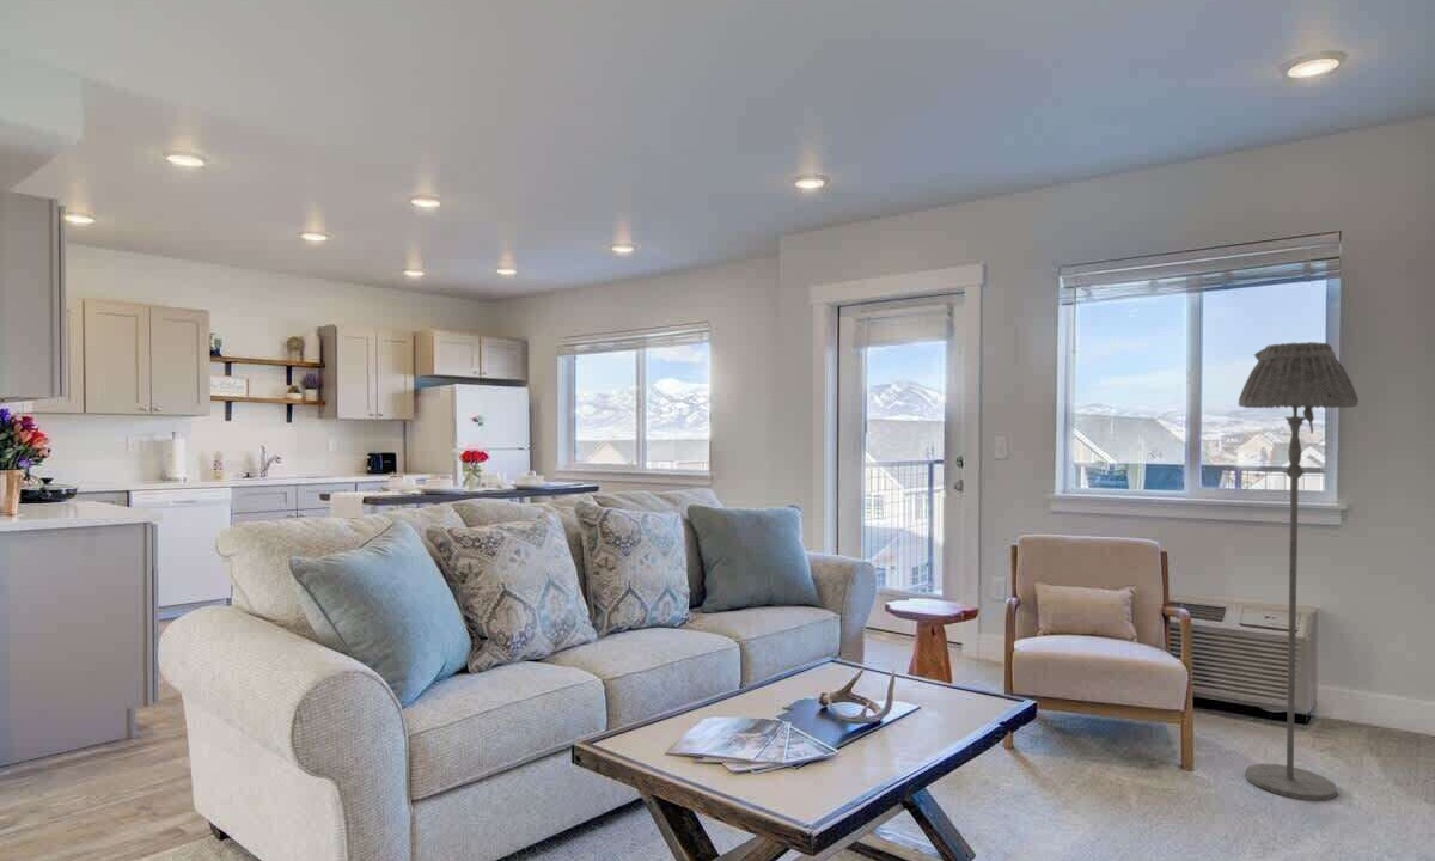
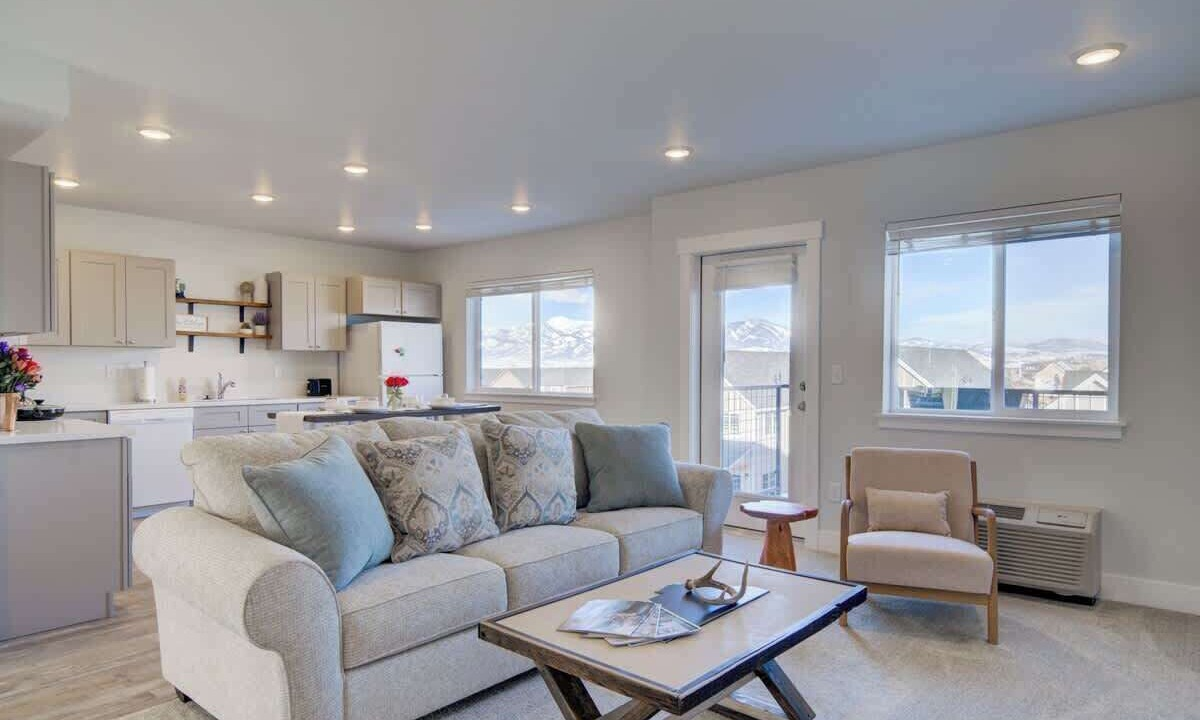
- floor lamp [1238,341,1360,801]
